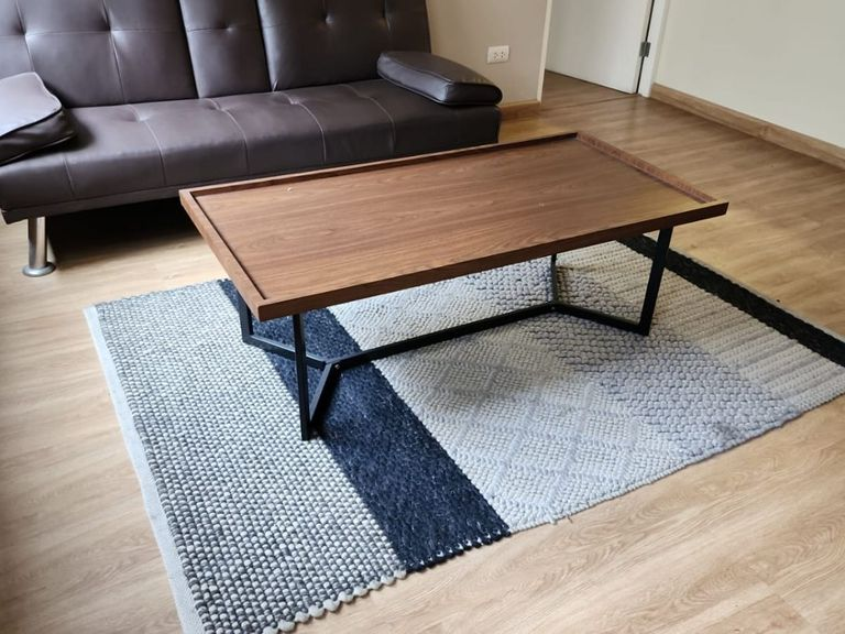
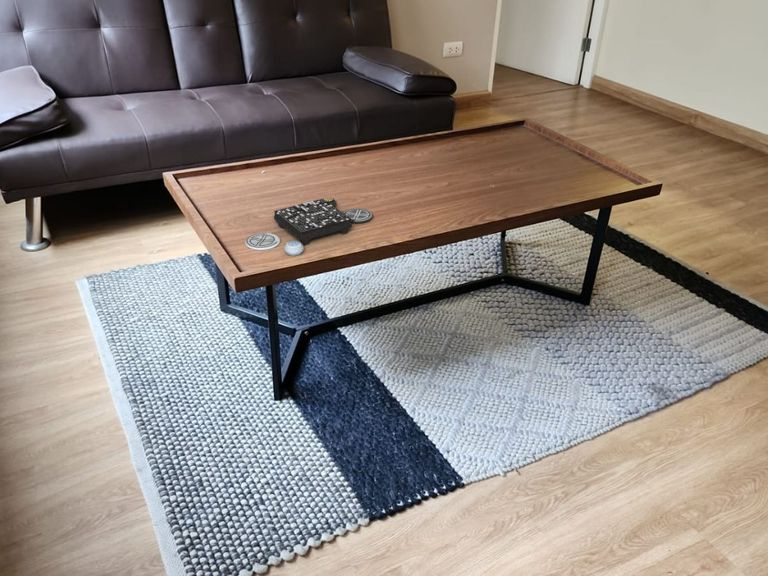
+ board game [244,196,374,257]
